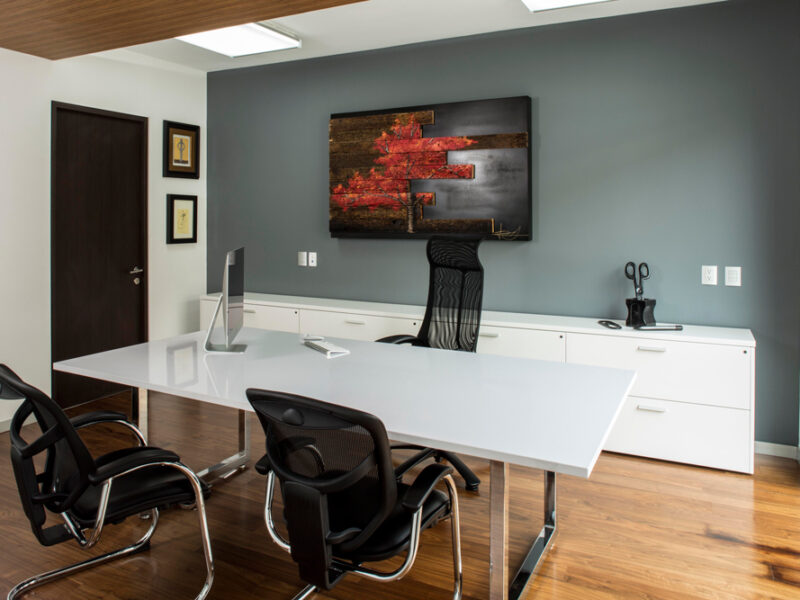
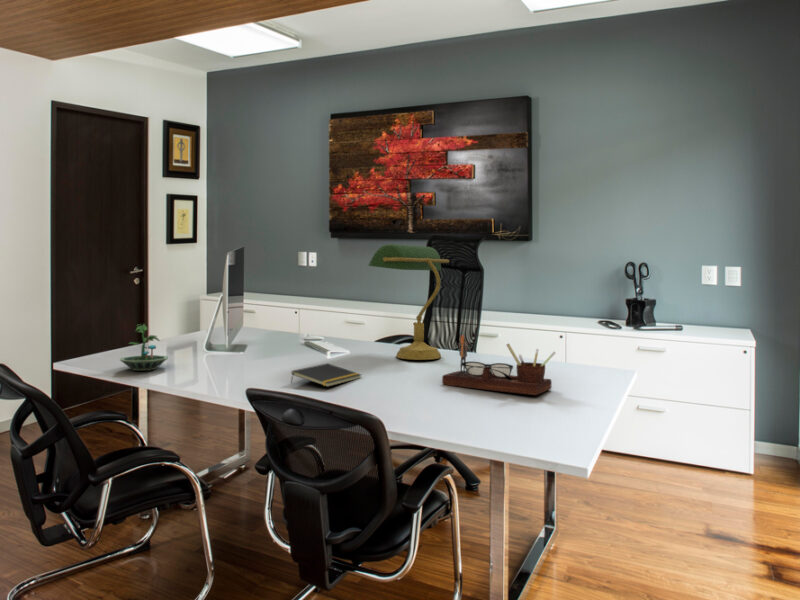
+ desk lamp [367,243,450,361]
+ terrarium [119,323,169,372]
+ desk organizer [441,334,557,396]
+ notepad [290,362,362,388]
